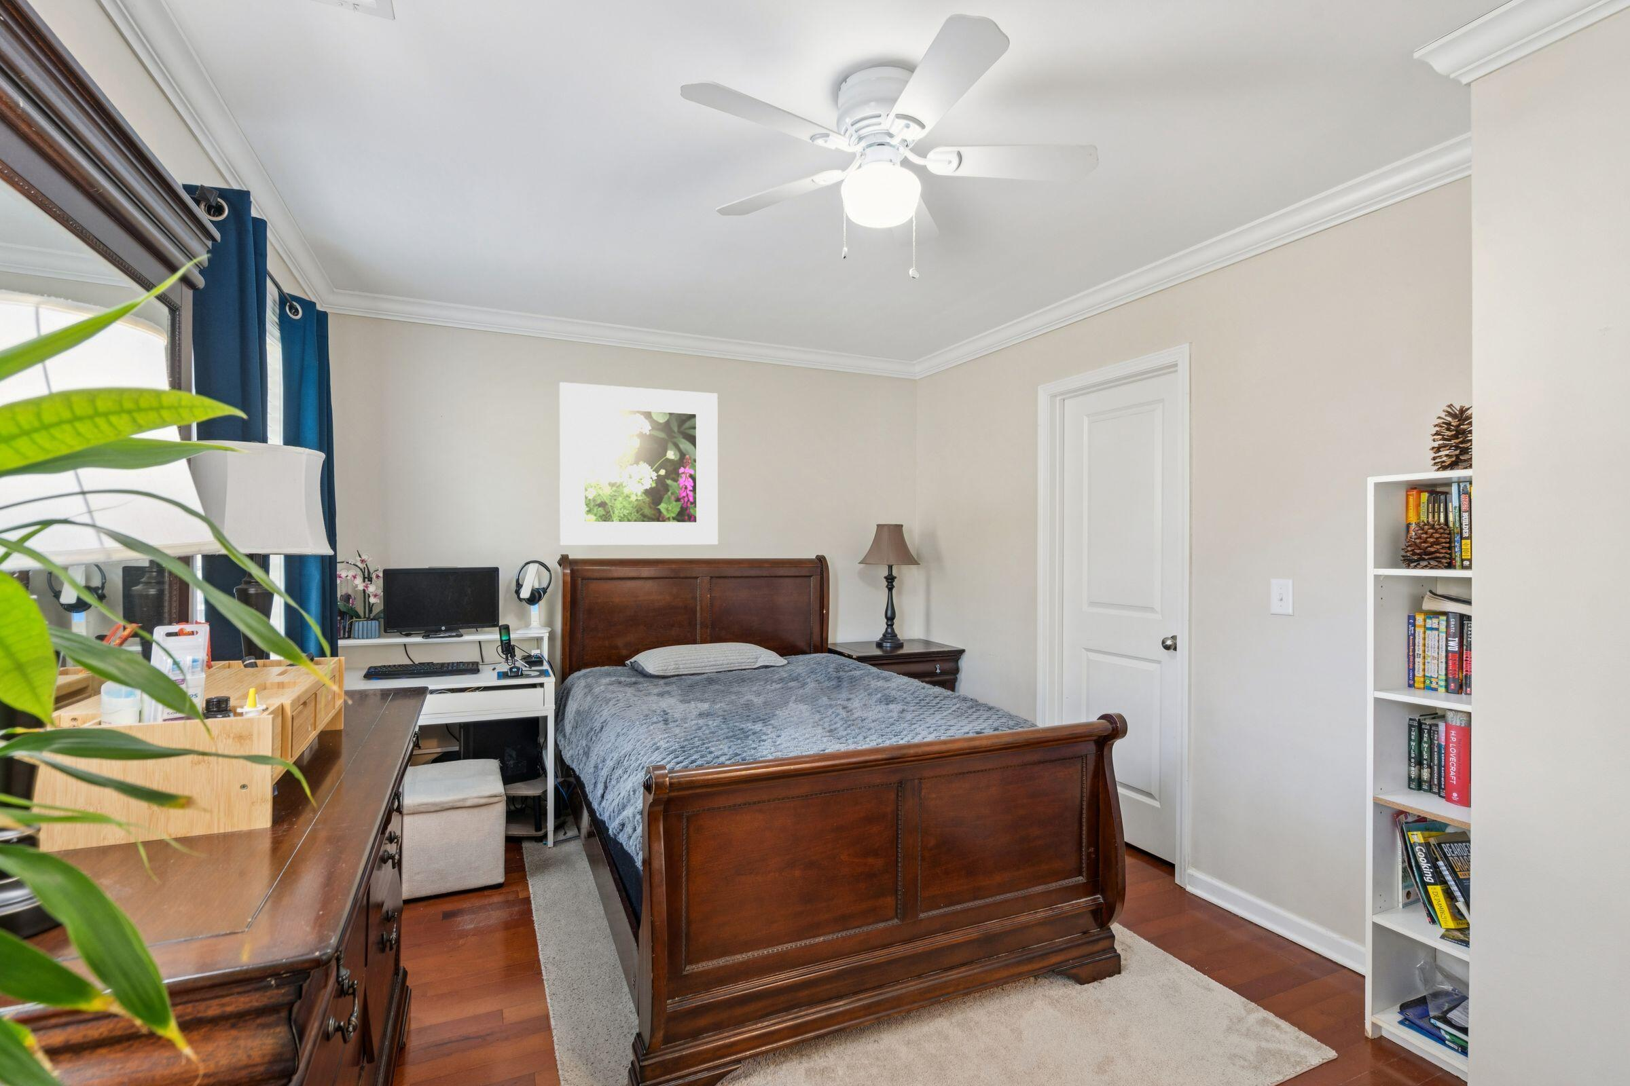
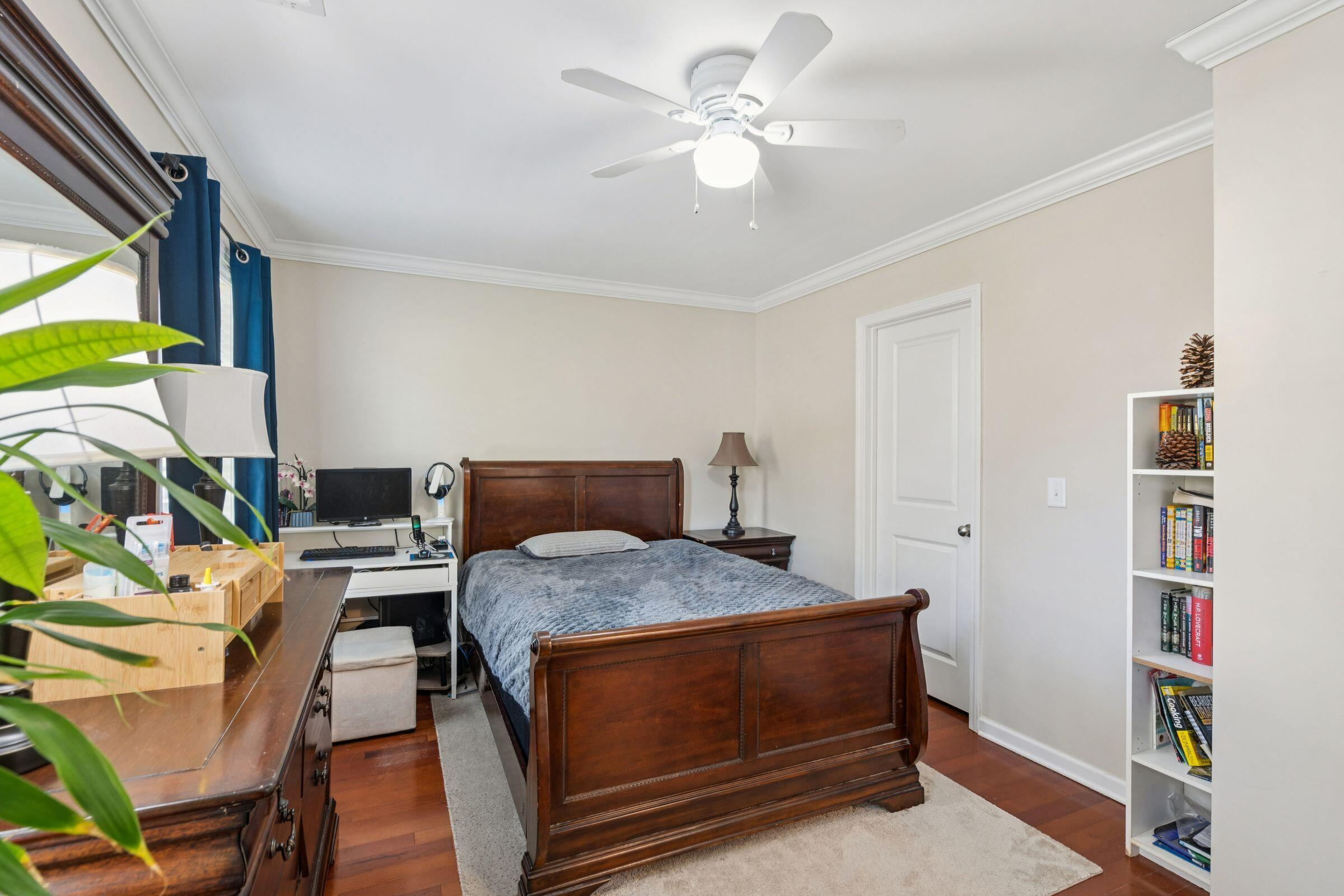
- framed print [559,382,718,545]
